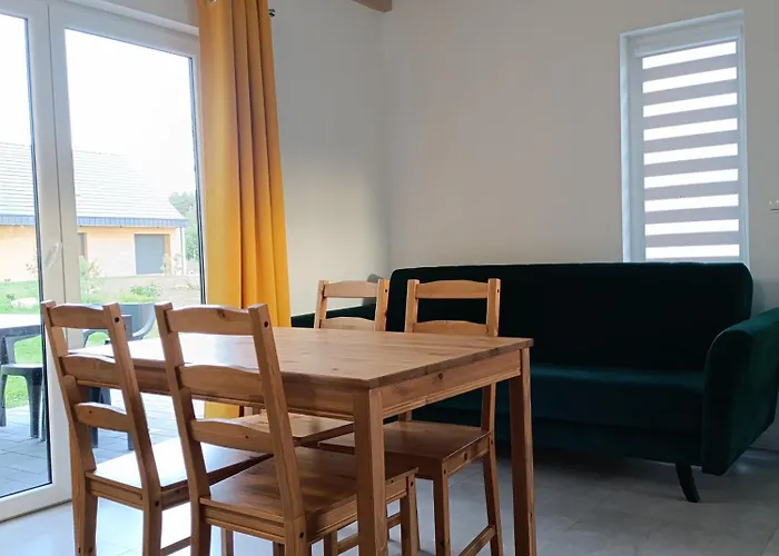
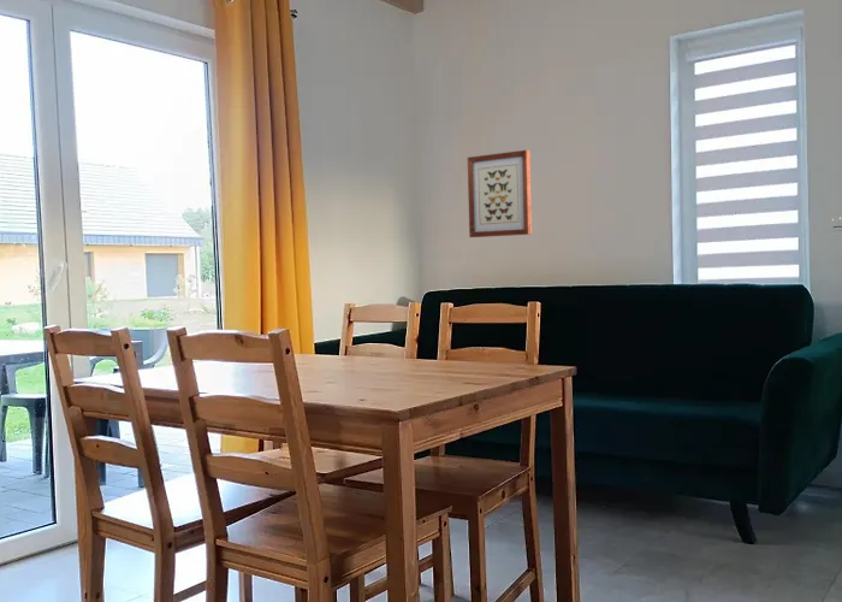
+ wall art [467,149,533,238]
